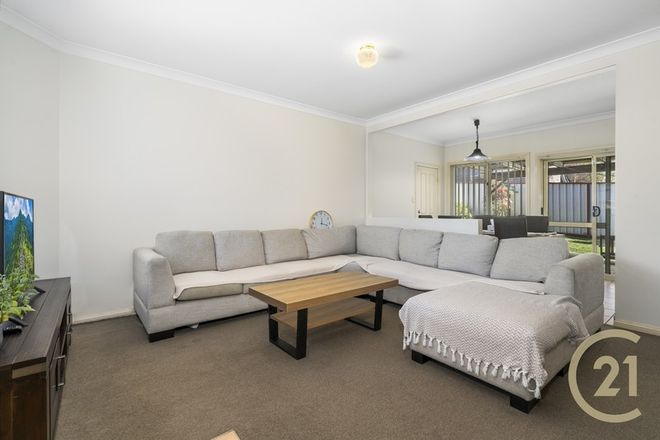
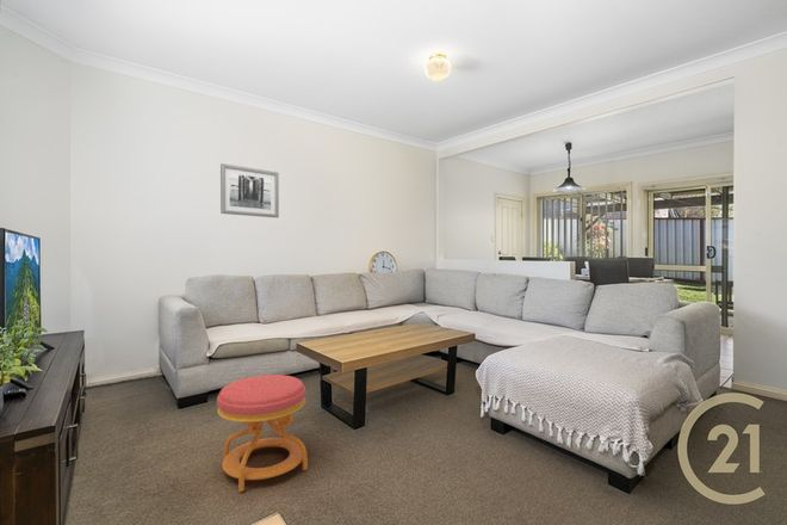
+ wall art [219,162,280,218]
+ stool [216,373,309,493]
